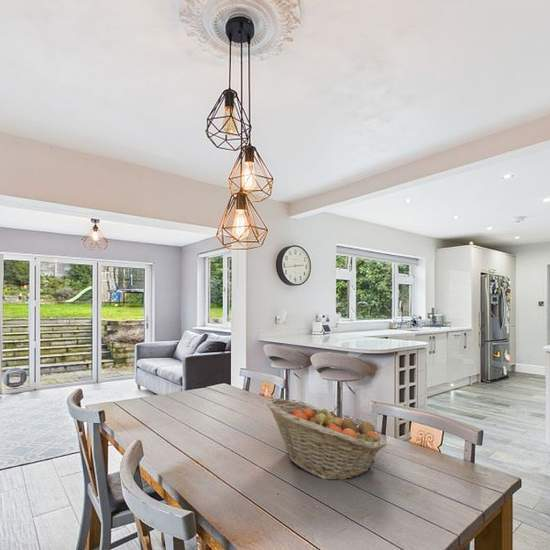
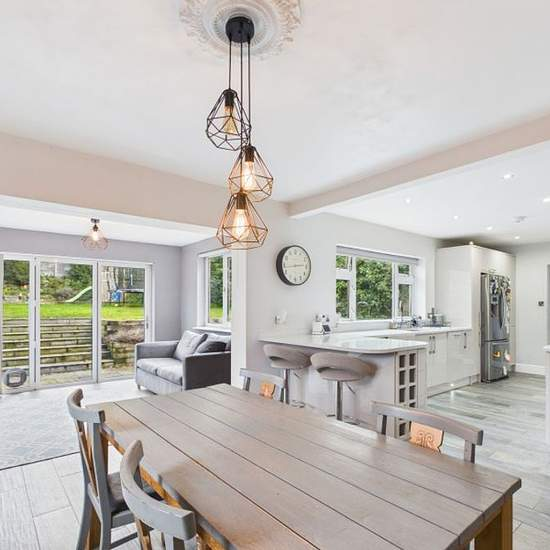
- fruit basket [265,397,387,481]
